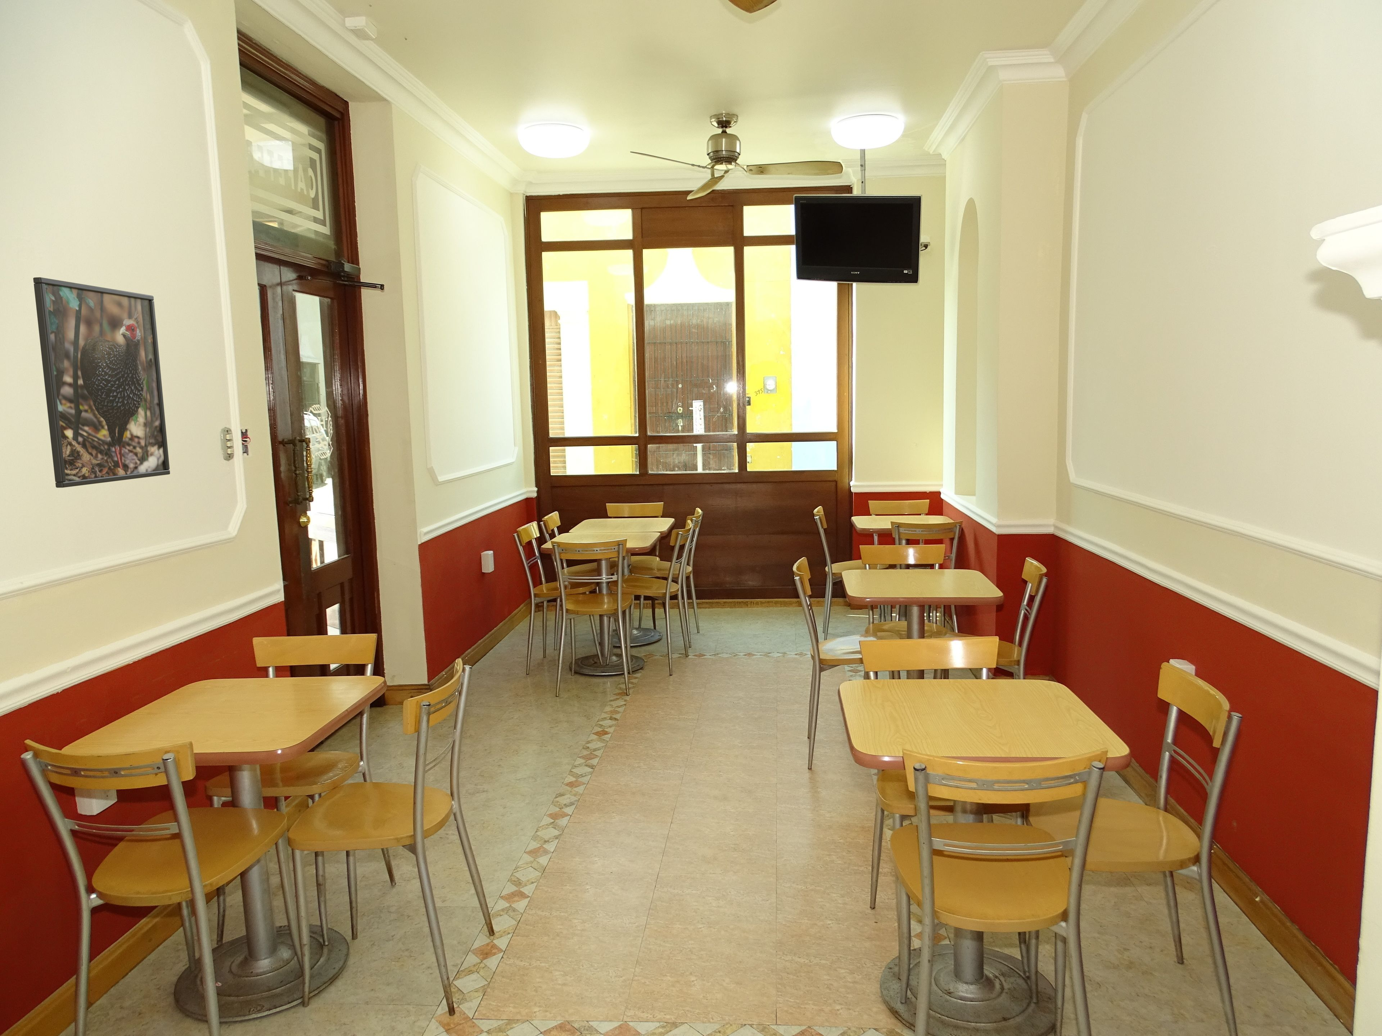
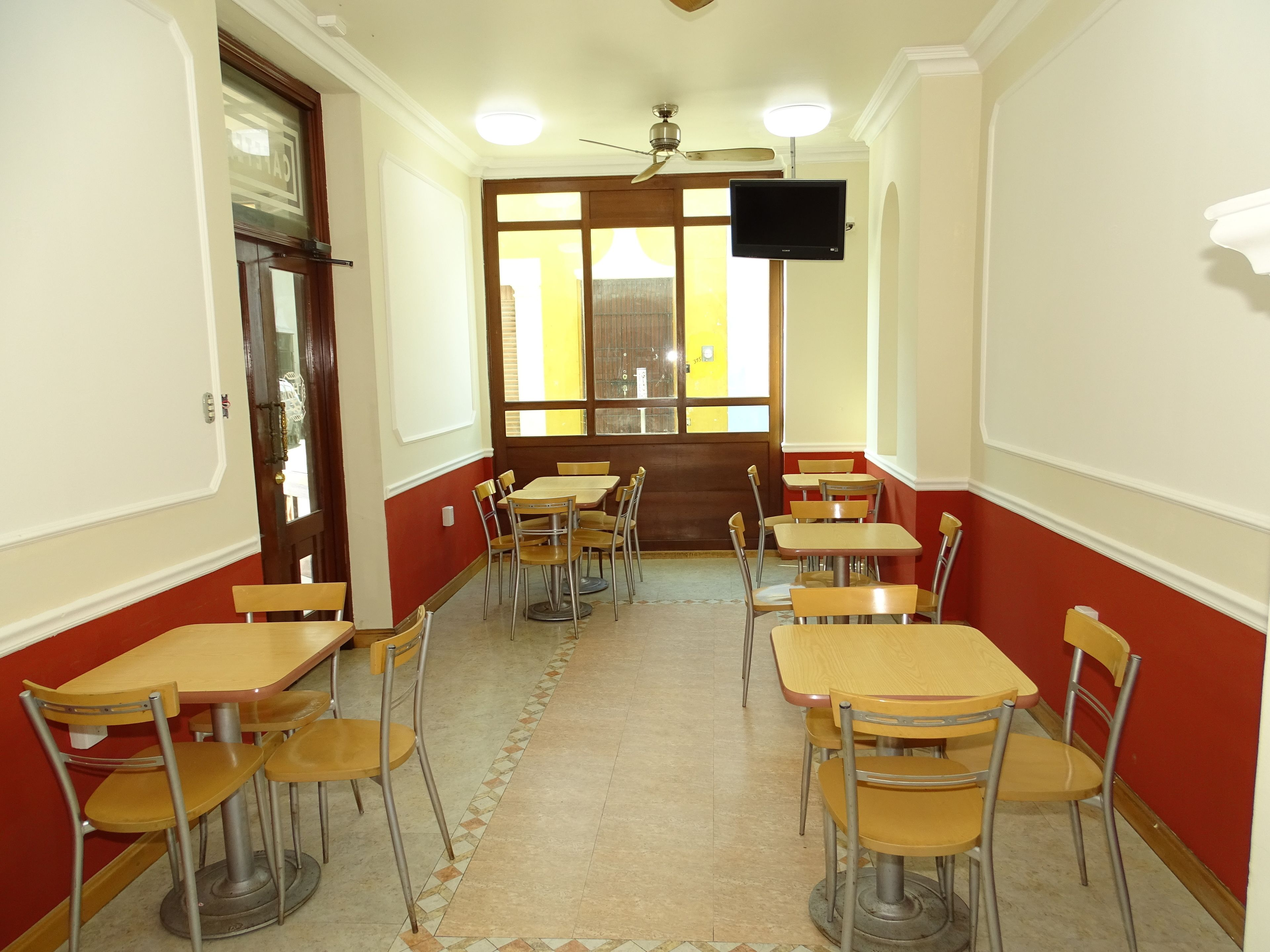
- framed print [33,278,170,489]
